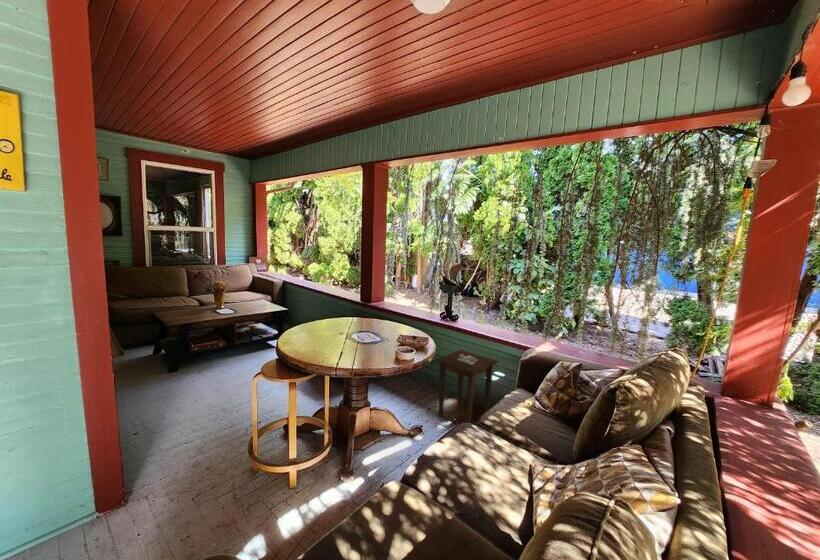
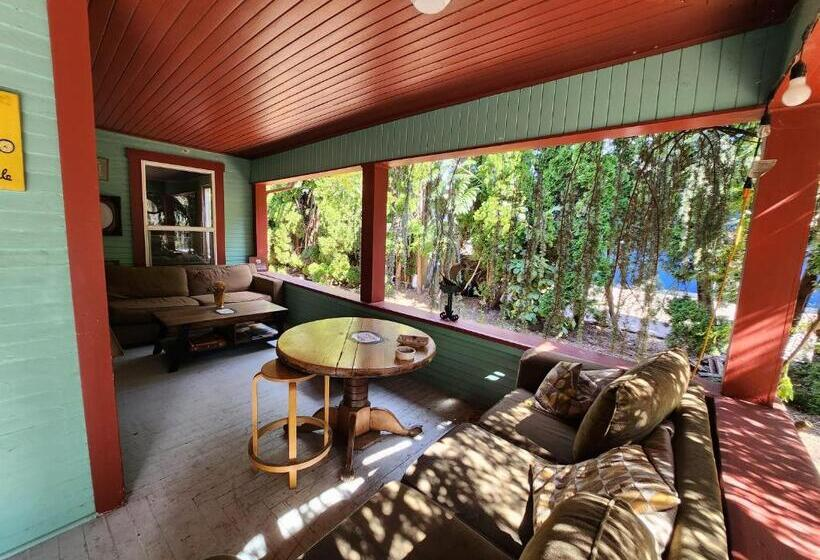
- side table [434,349,499,423]
